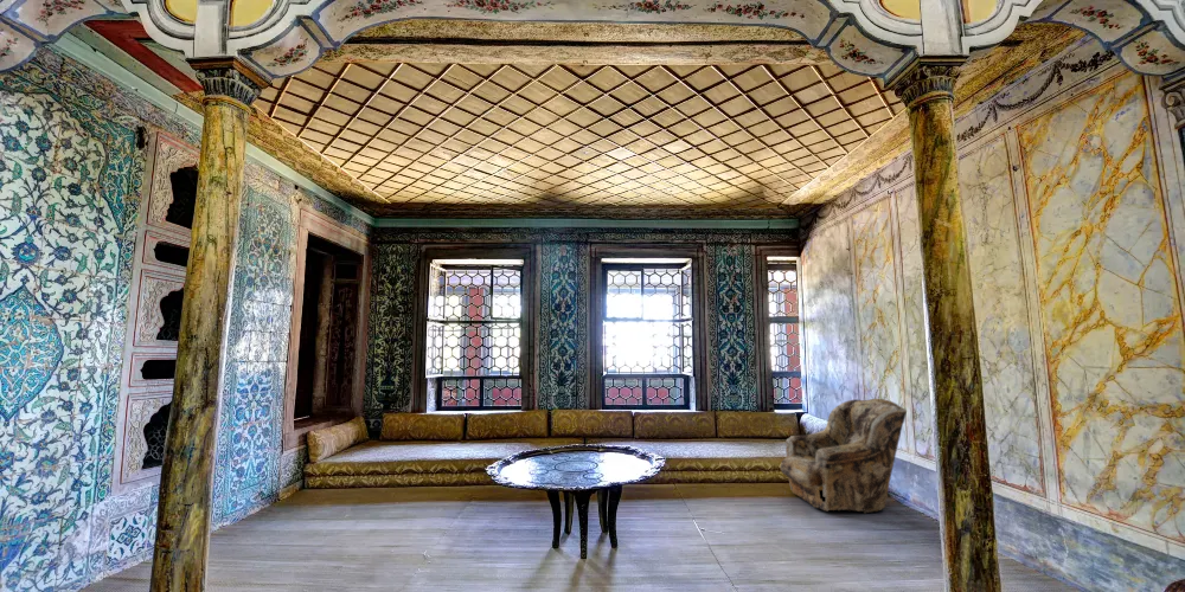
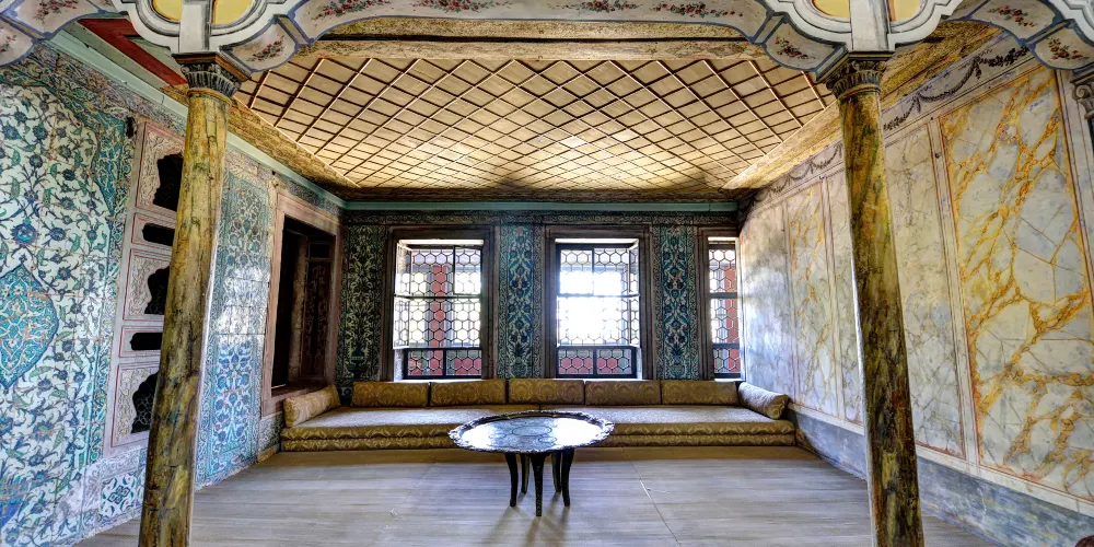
- armchair [780,398,908,515]
